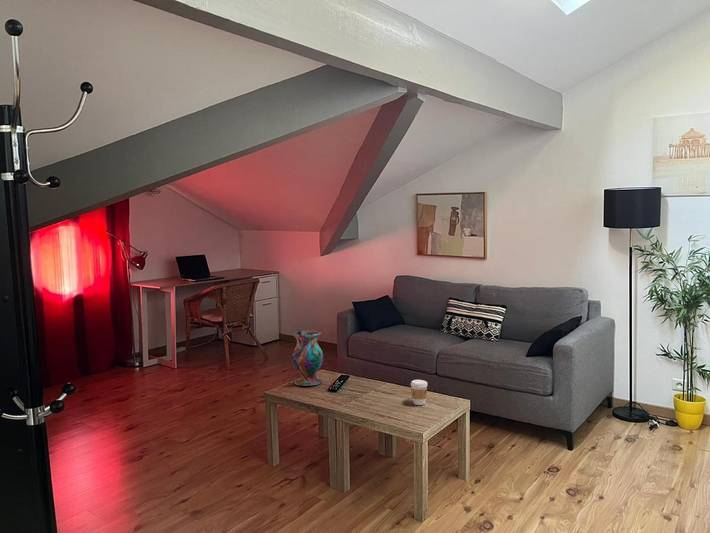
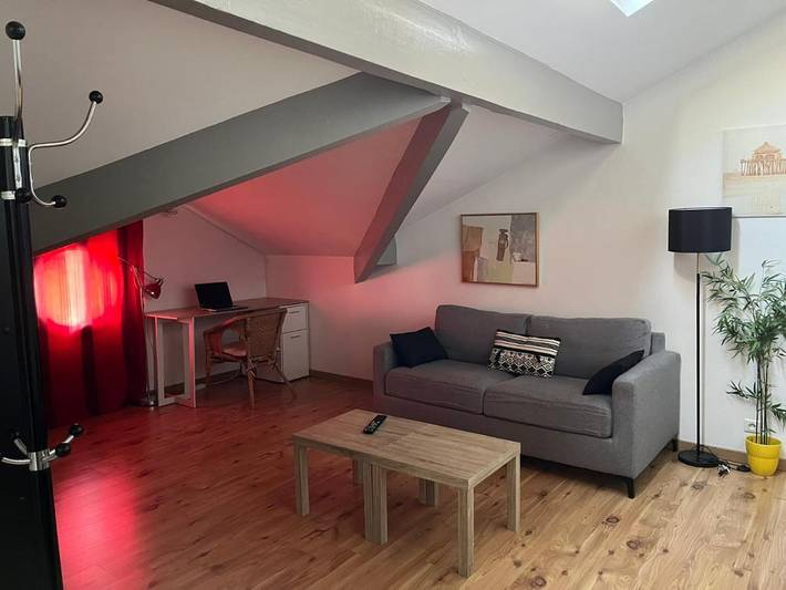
- vase [291,329,324,387]
- coffee cup [410,379,428,406]
